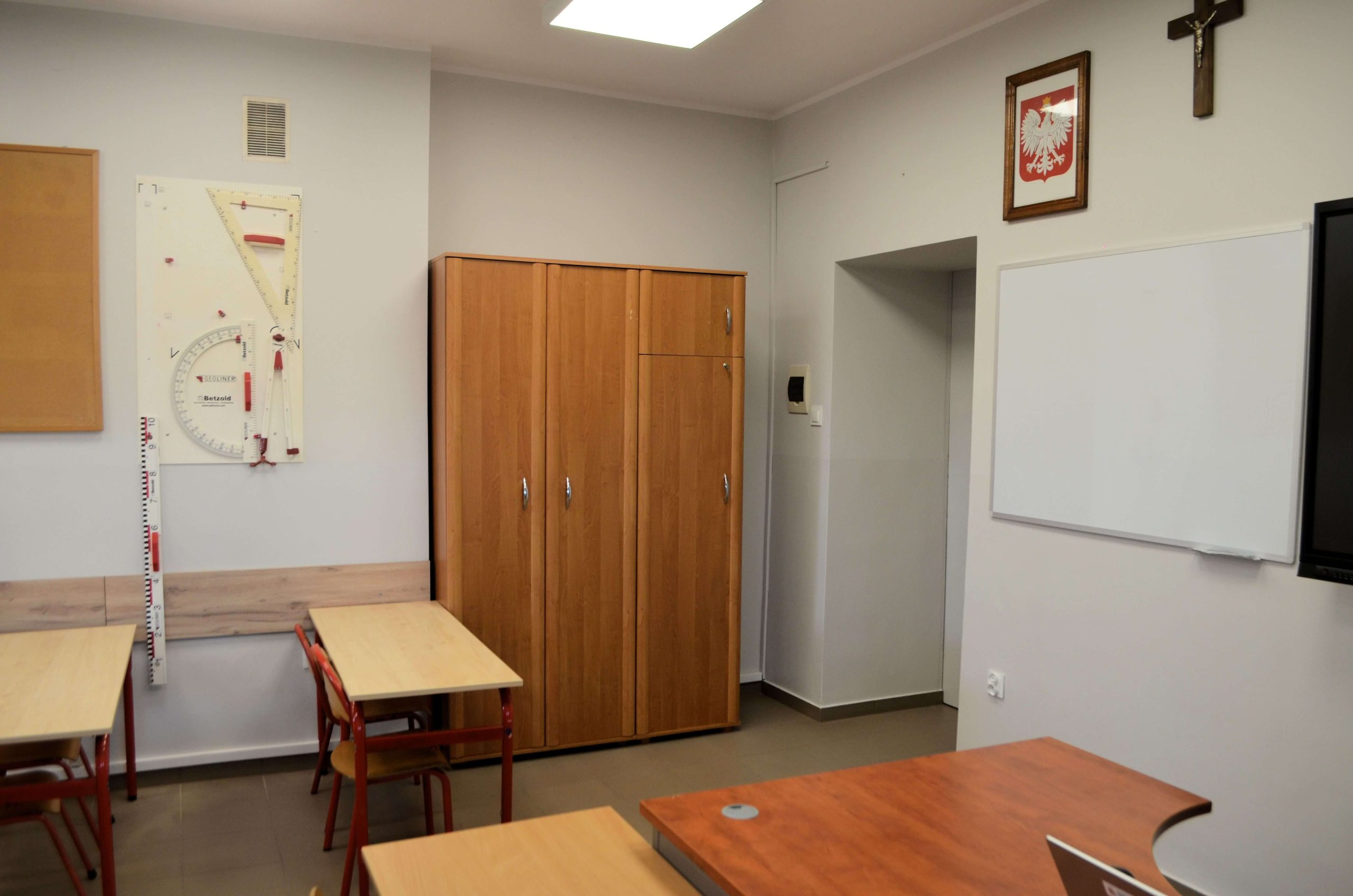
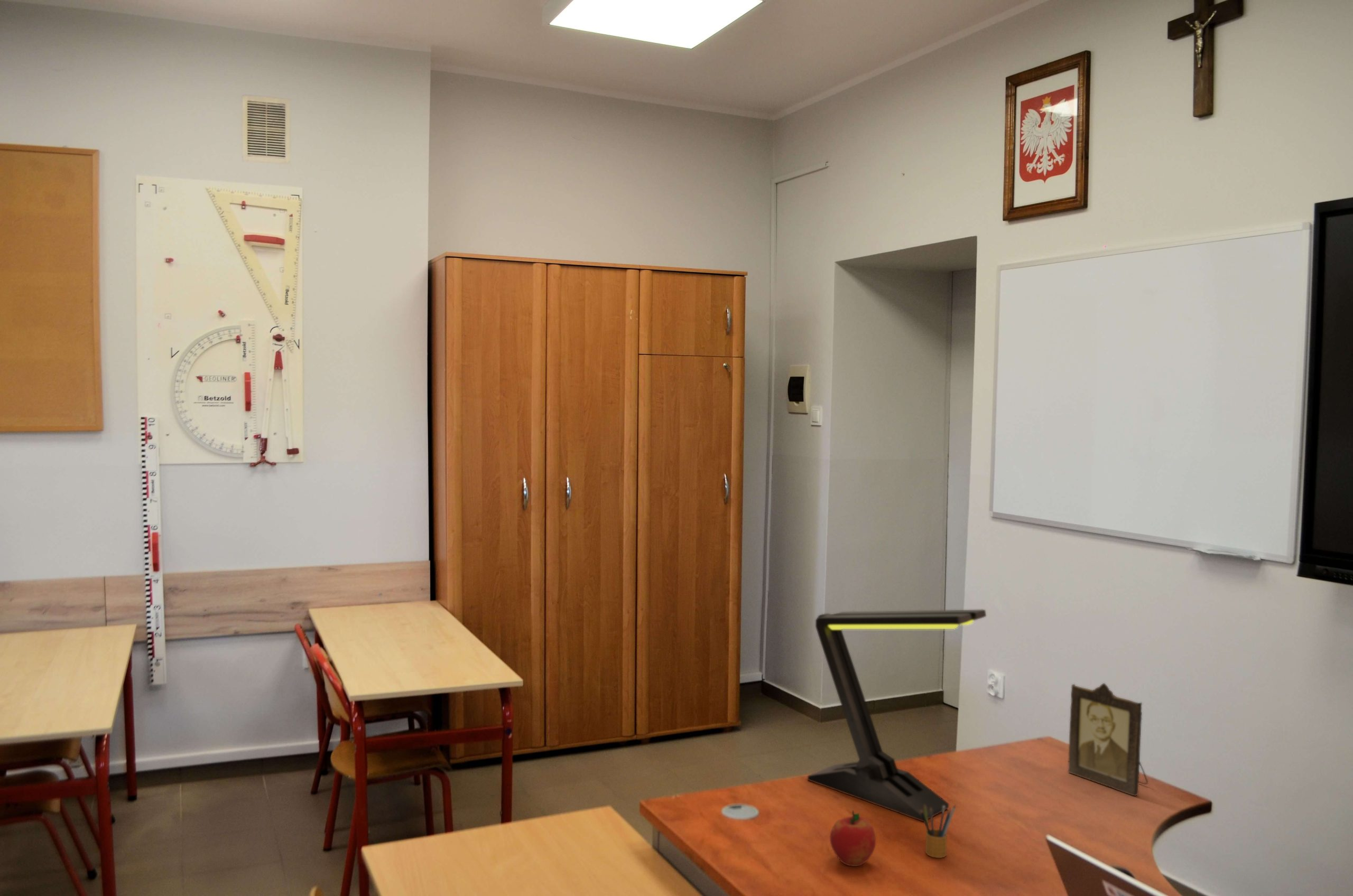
+ desk lamp [807,609,987,822]
+ pencil box [920,804,956,858]
+ apple [829,810,876,867]
+ photo frame [1068,683,1148,797]
